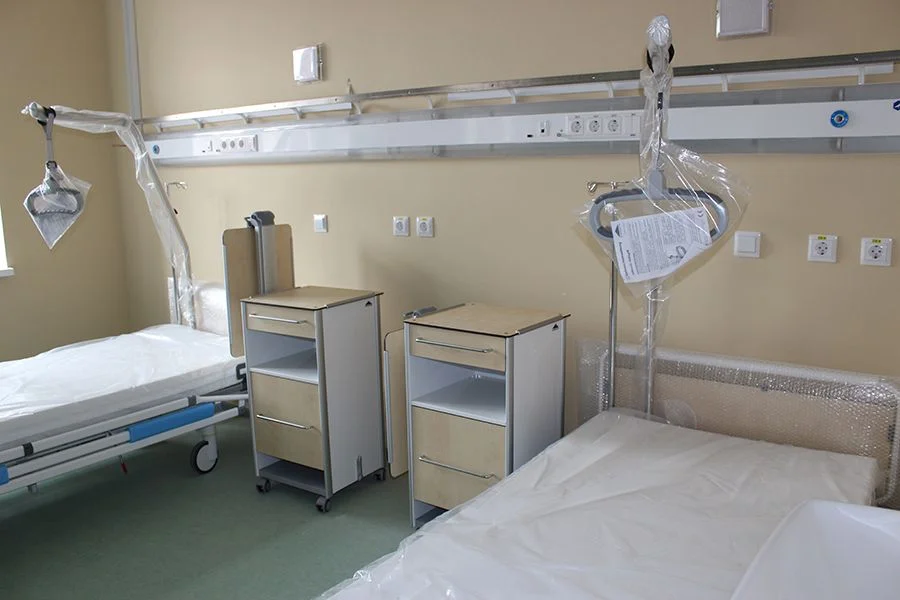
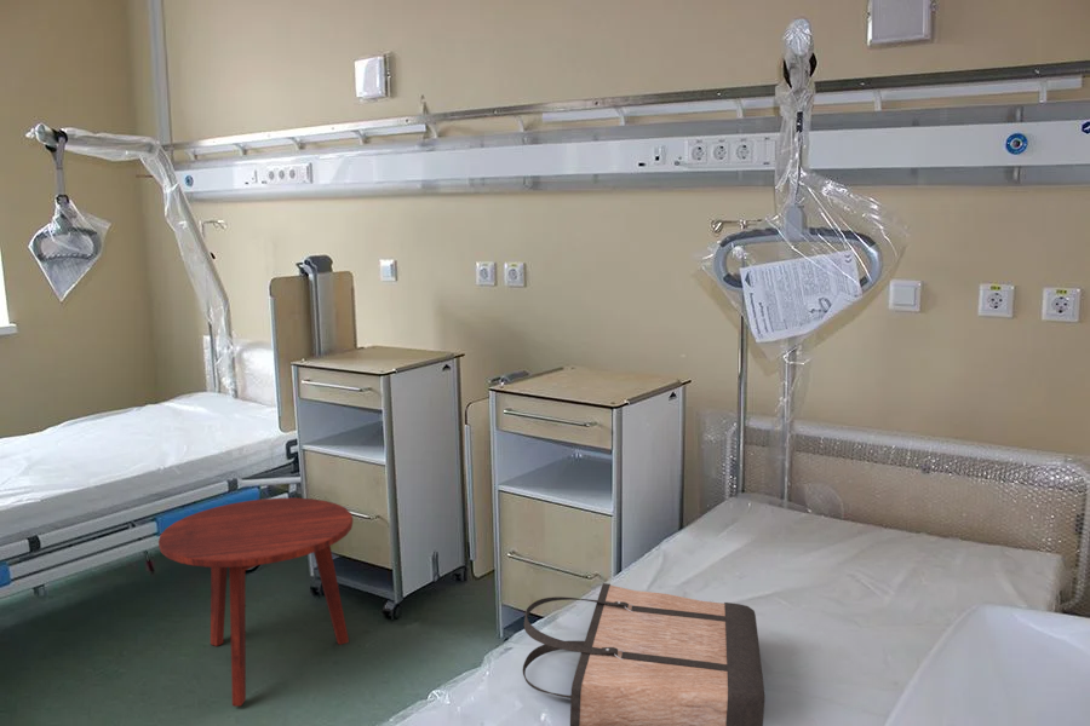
+ shopping bag [522,582,765,726]
+ side table [157,497,354,707]
